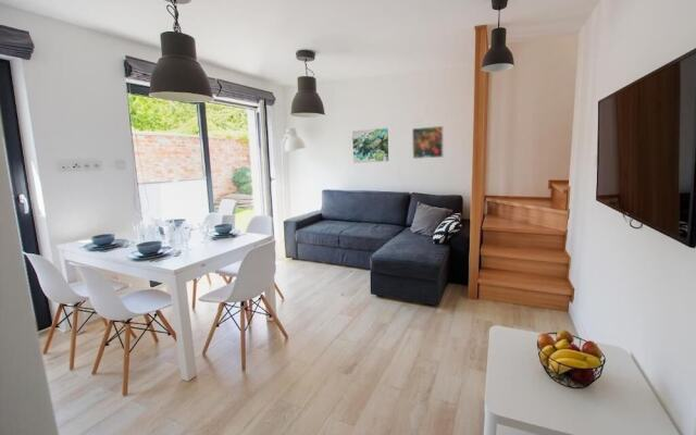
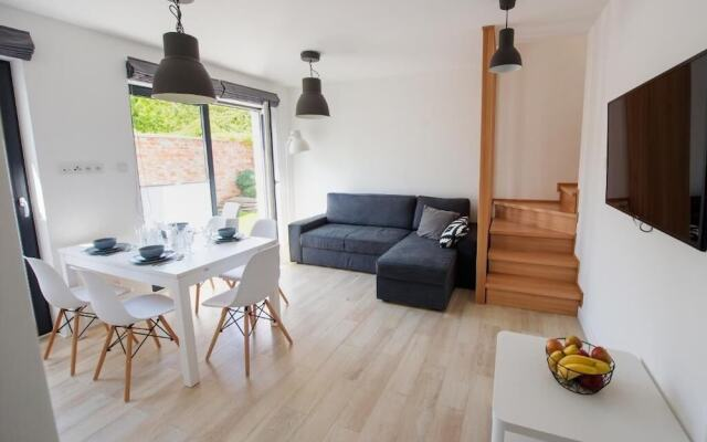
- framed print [411,125,445,160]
- wall art [351,127,389,164]
